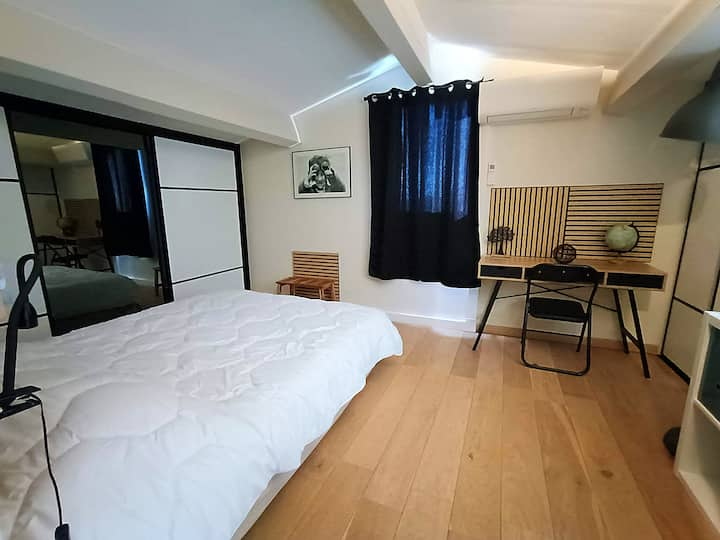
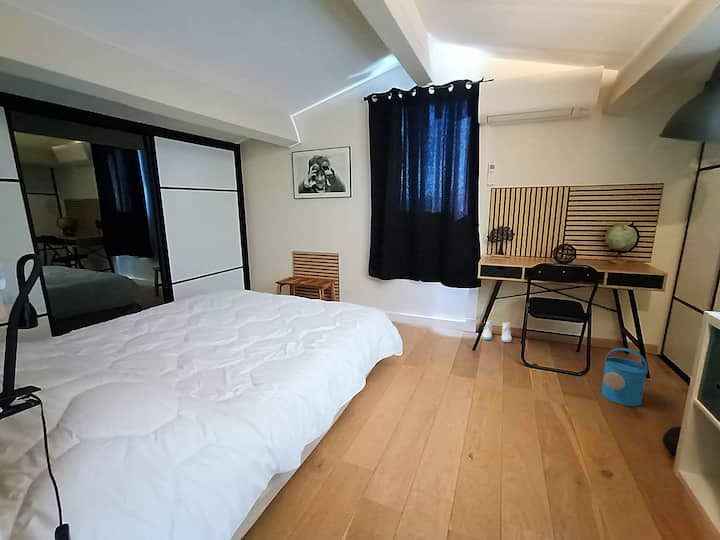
+ boots [481,318,513,343]
+ watering can [600,347,649,407]
